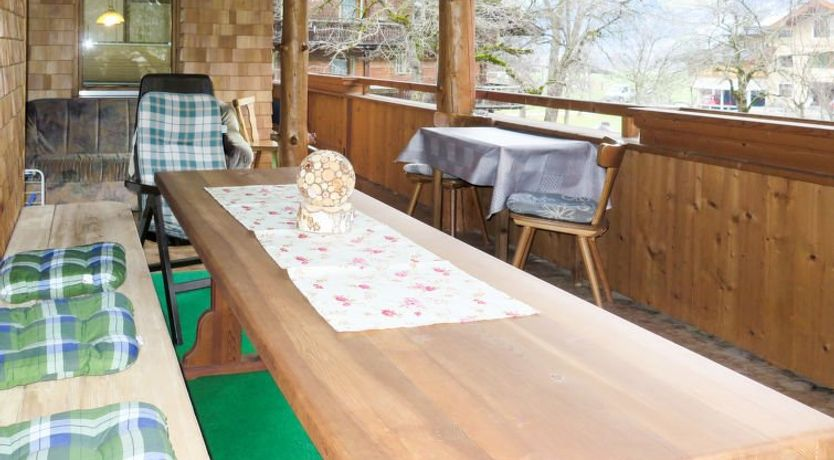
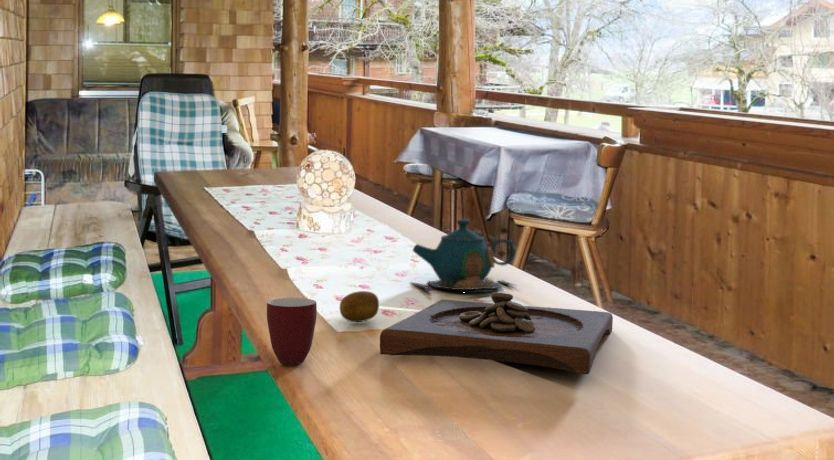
+ fruit [339,290,380,323]
+ mug [266,297,318,366]
+ wooden tray [379,291,614,375]
+ teapot [410,218,519,293]
